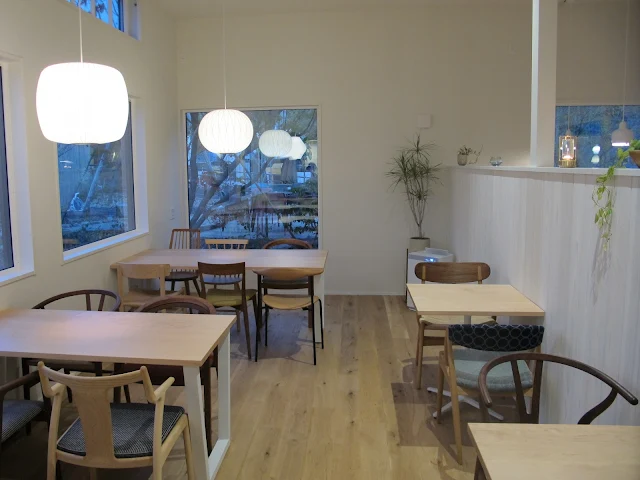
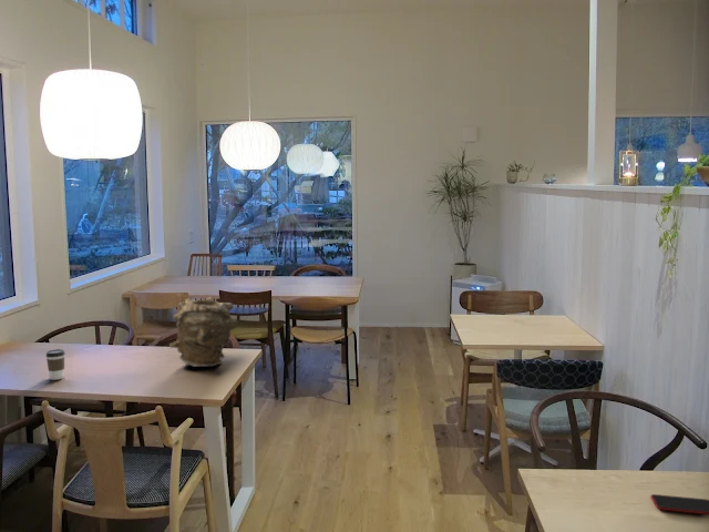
+ coffee cup [45,348,66,381]
+ smartphone [649,493,709,515]
+ vase [168,296,239,368]
